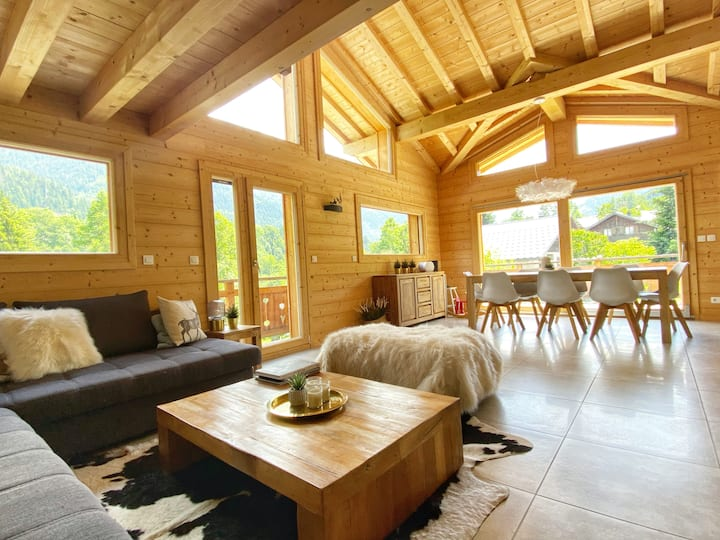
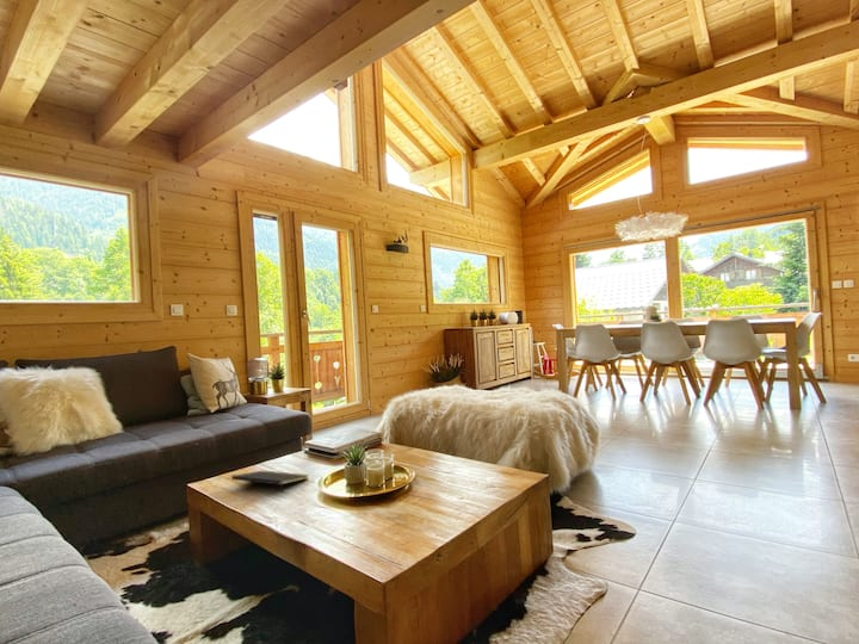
+ notepad [230,470,310,494]
